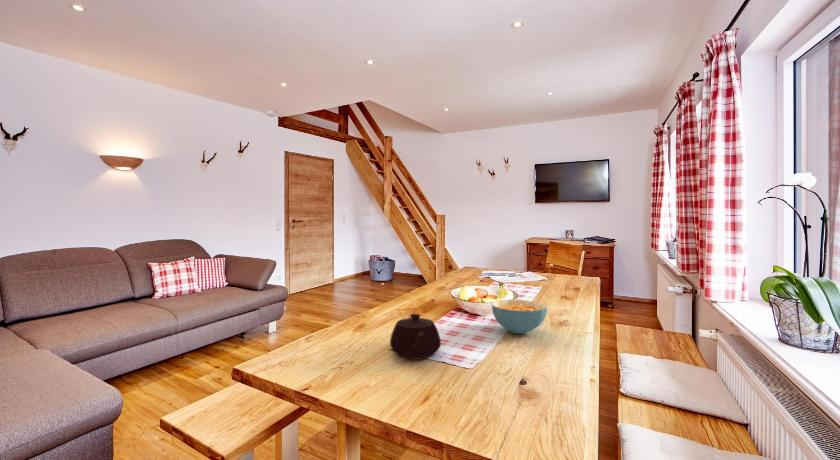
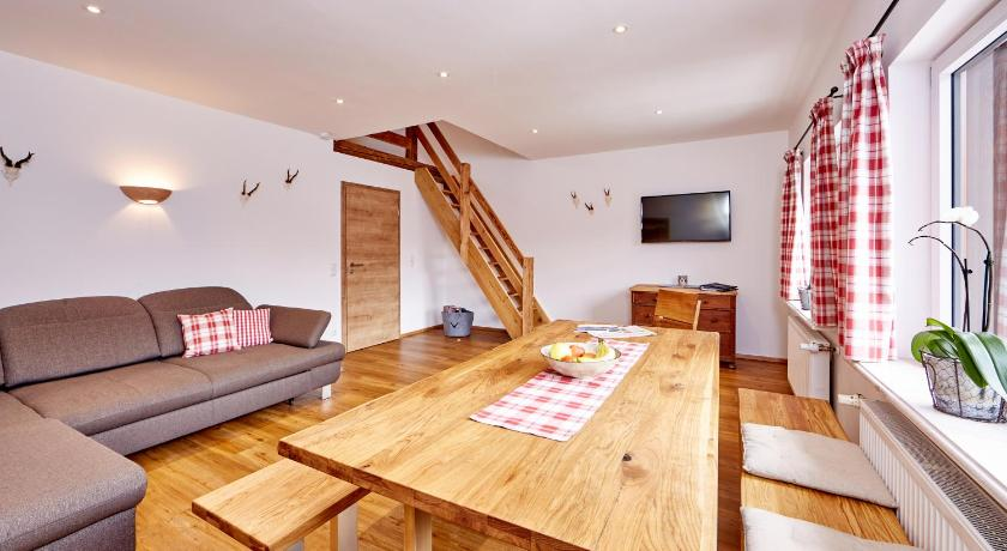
- cereal bowl [491,299,548,335]
- teapot [389,313,442,360]
